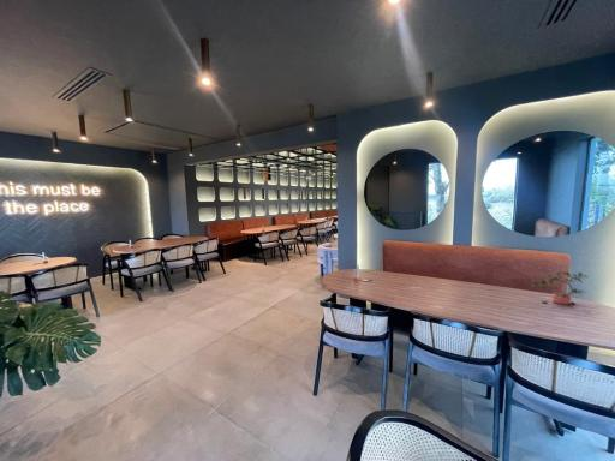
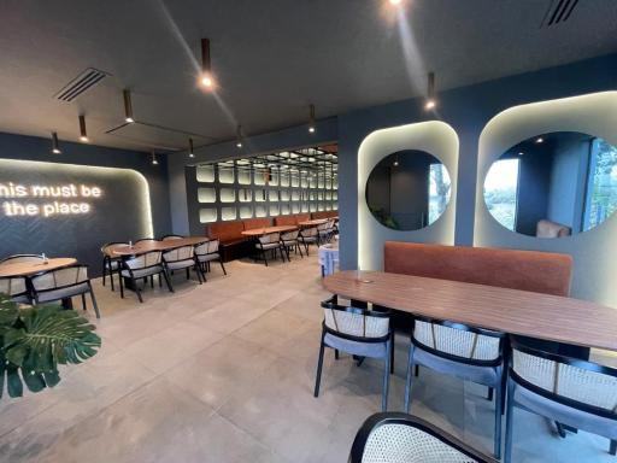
- potted plant [526,269,589,306]
